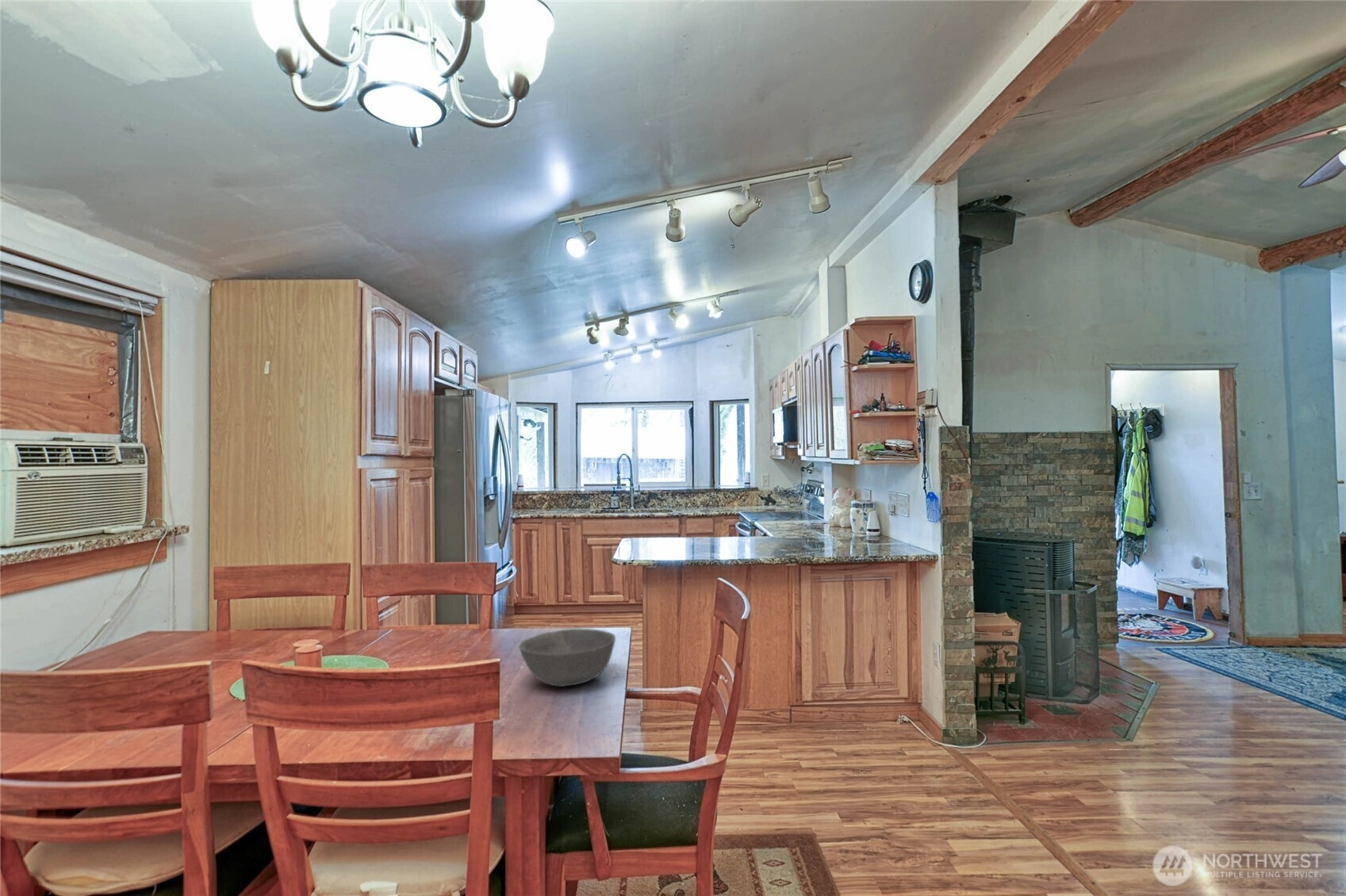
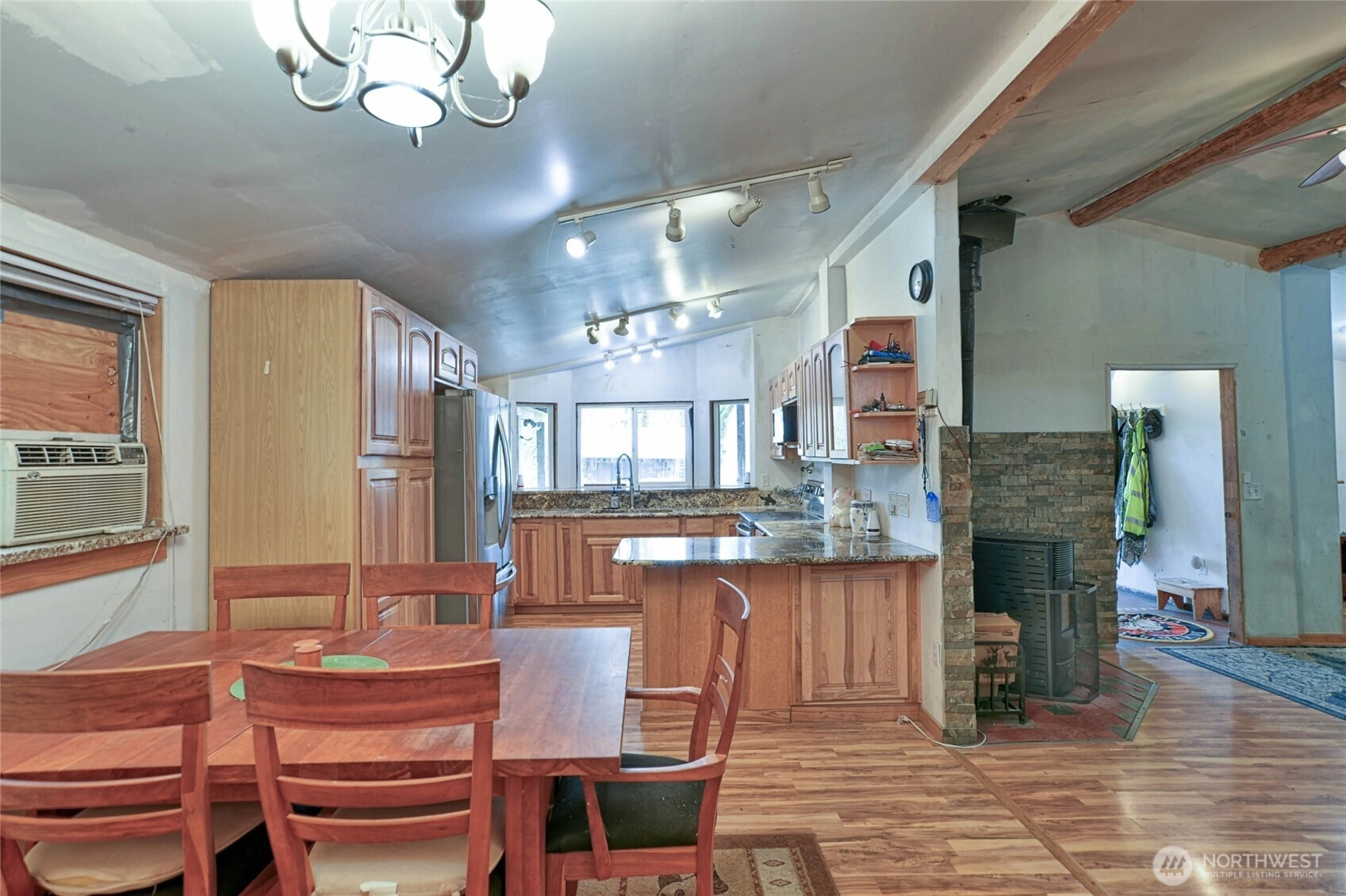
- bowl [518,628,616,687]
